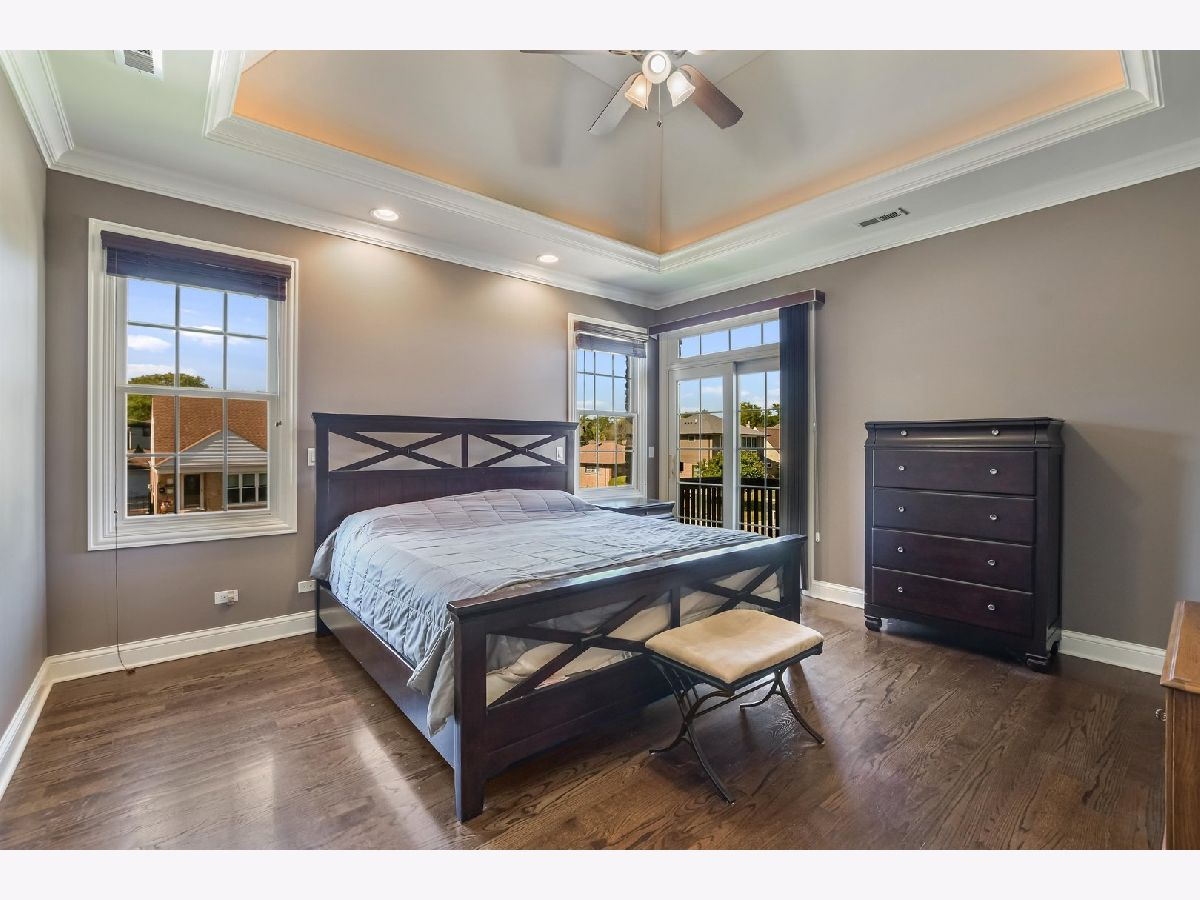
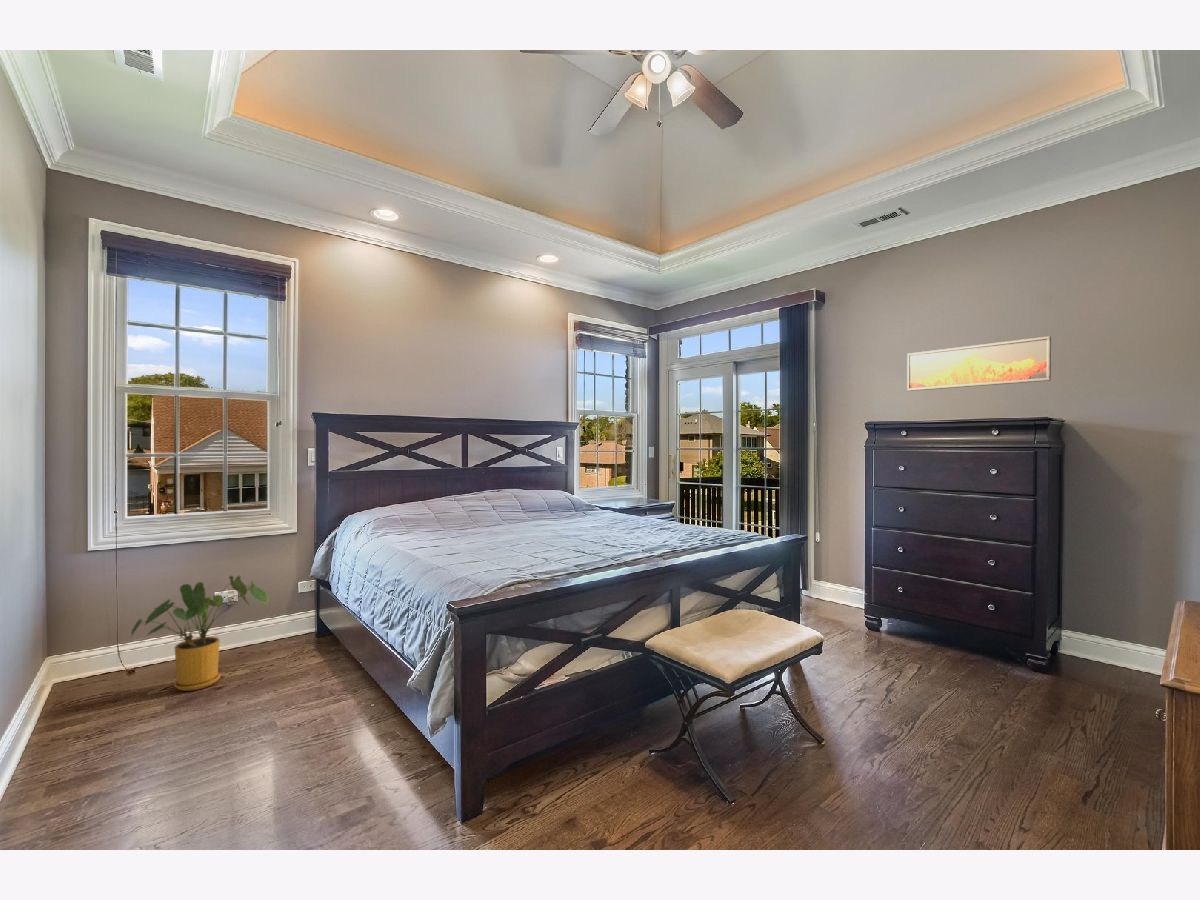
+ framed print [906,335,1052,392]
+ house plant [130,575,270,692]
